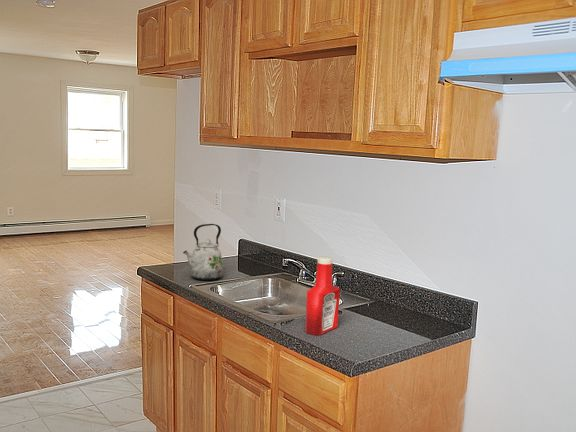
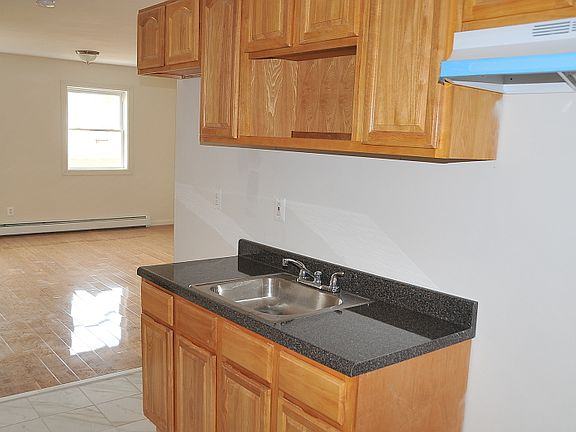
- soap bottle [304,256,341,336]
- kettle [182,223,224,281]
